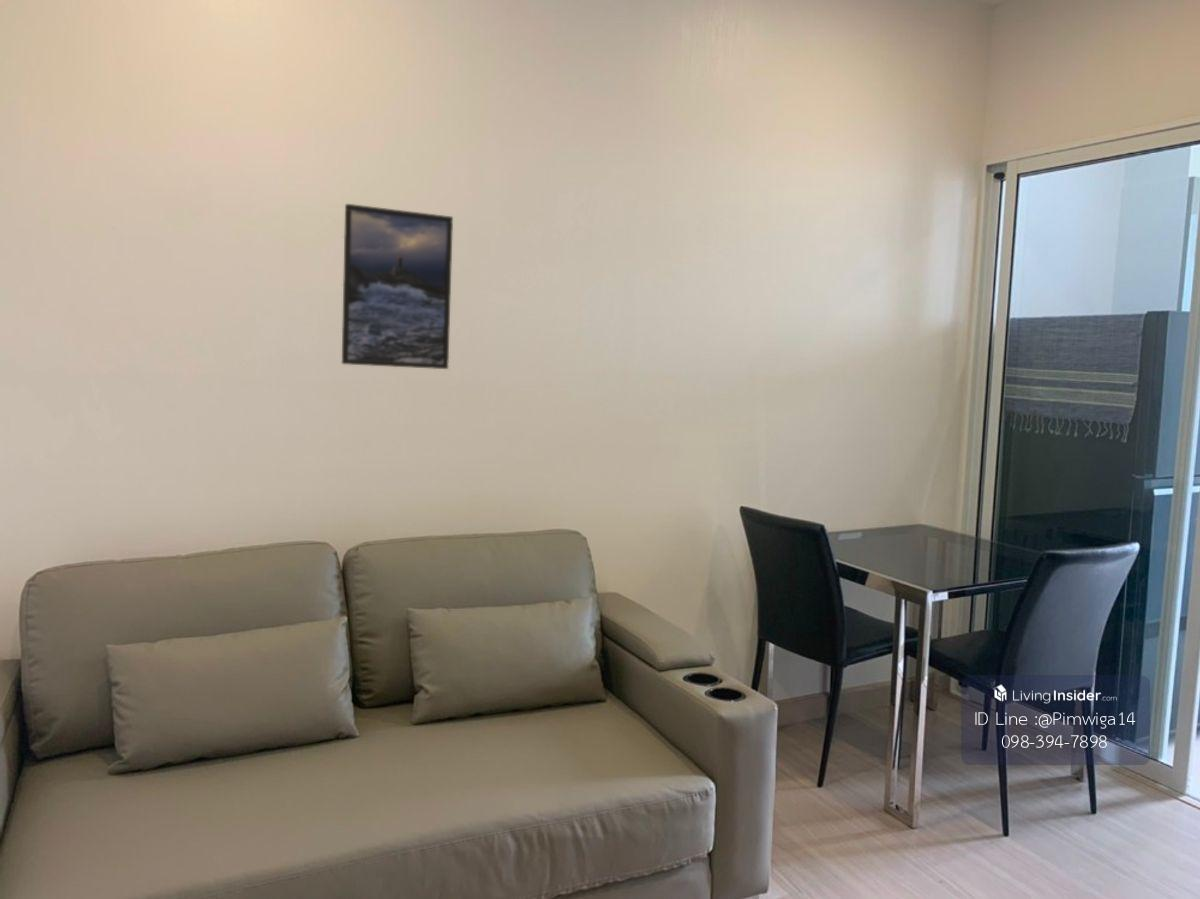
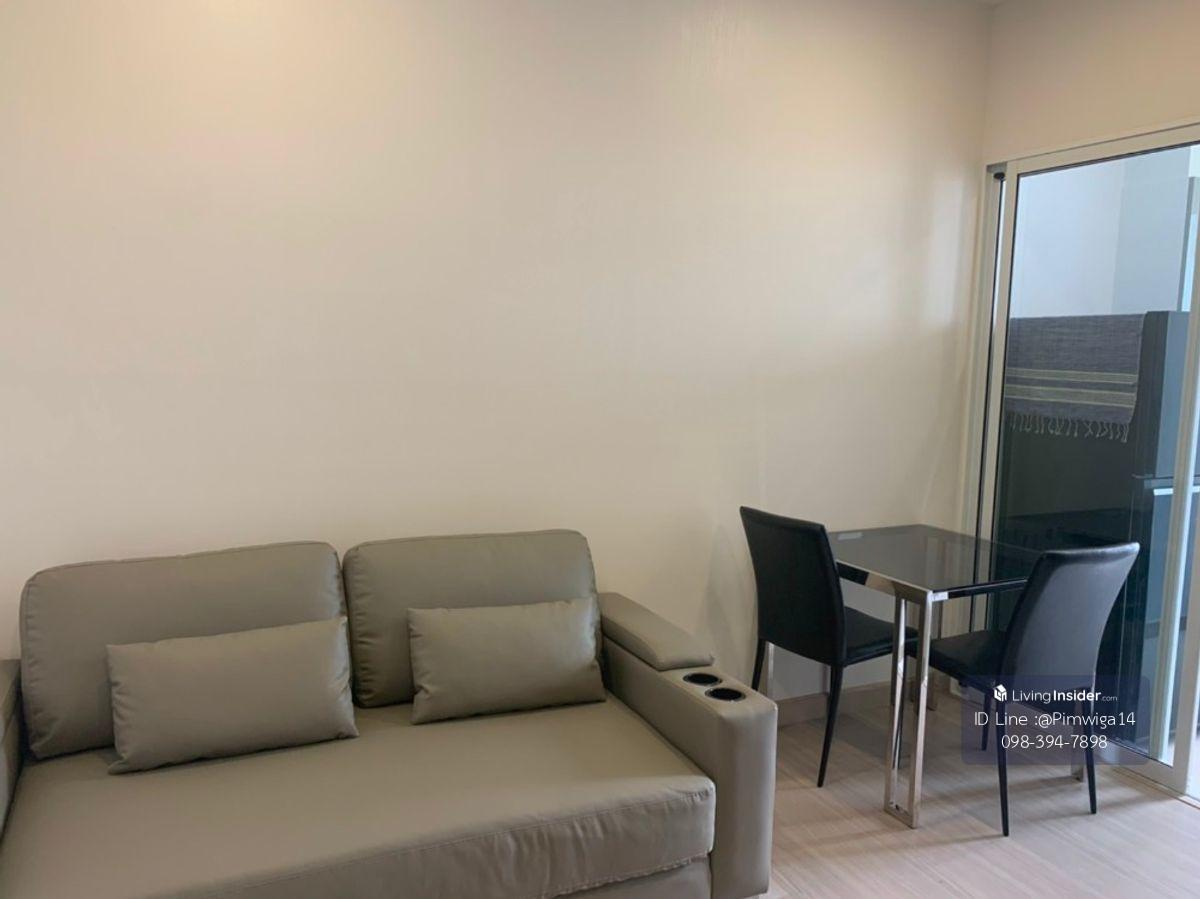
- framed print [341,203,454,370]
